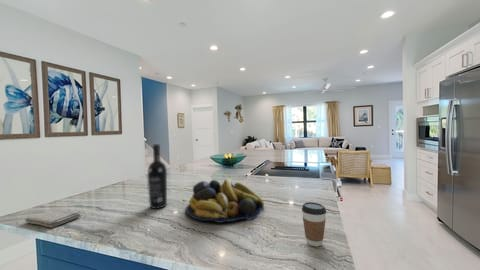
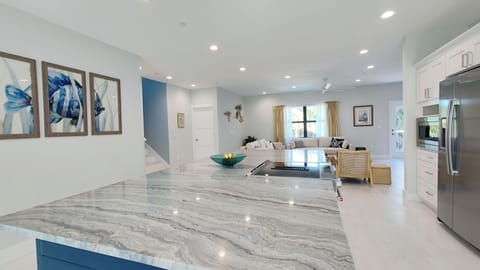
- wine bottle [147,143,168,210]
- fruit bowl [185,178,265,224]
- washcloth [24,207,82,229]
- coffee cup [301,201,327,247]
